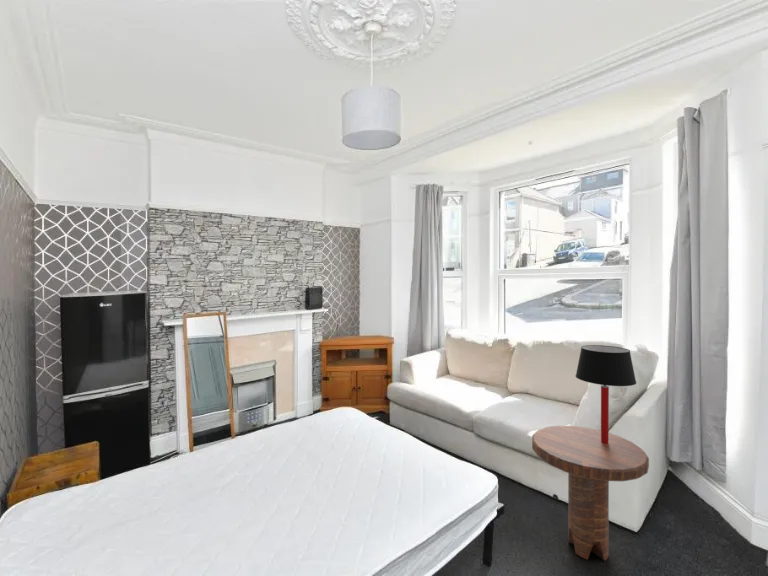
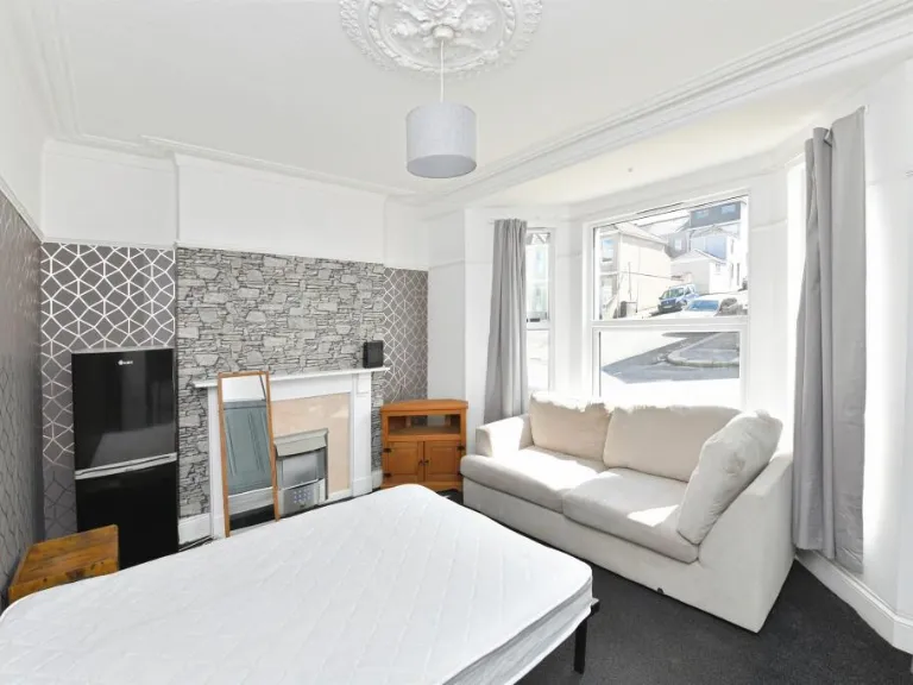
- side table [531,425,650,562]
- table lamp [575,344,637,444]
